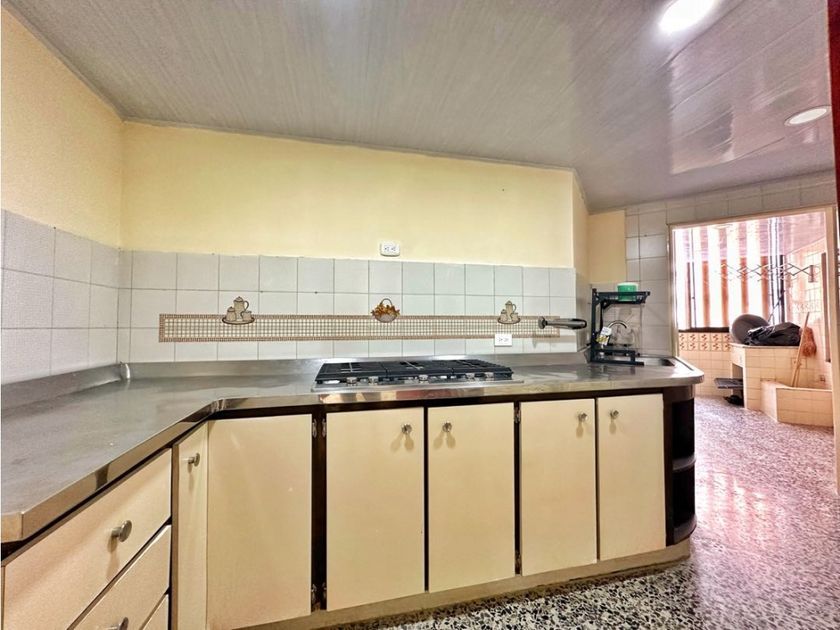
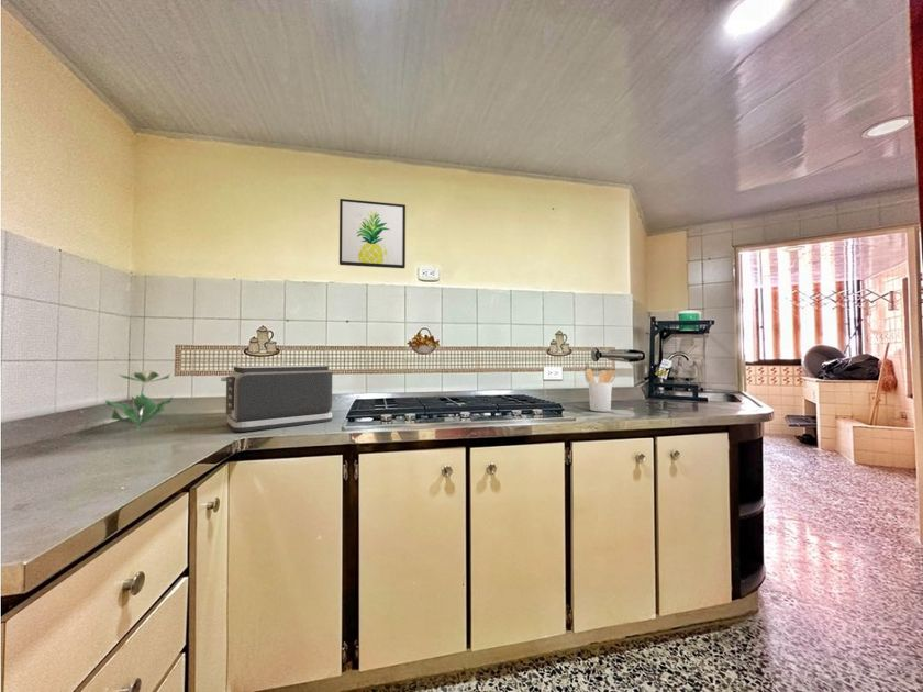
+ utensil holder [585,367,618,413]
+ flower [104,369,174,431]
+ wall art [338,198,407,269]
+ toaster [220,365,333,433]
